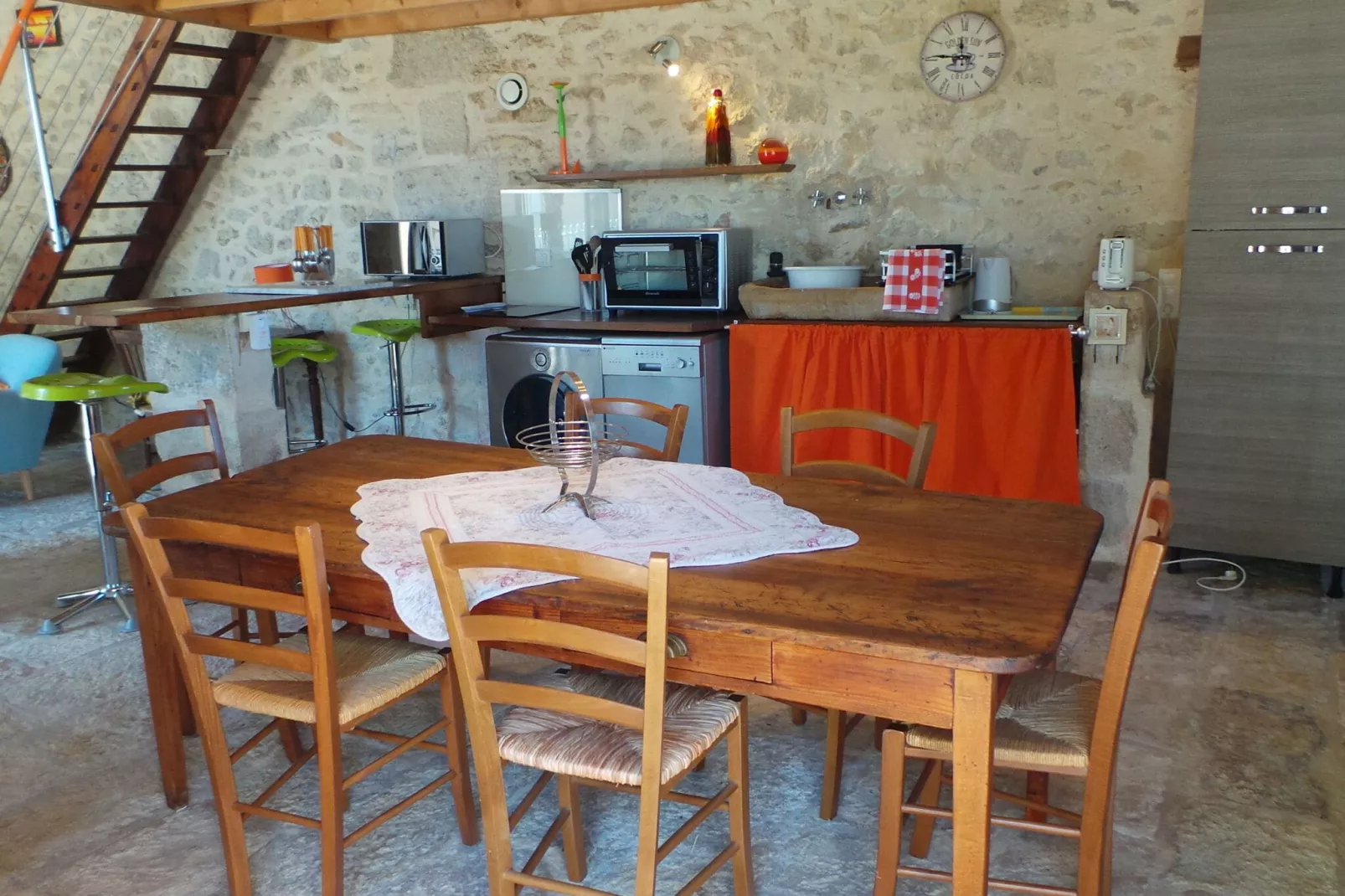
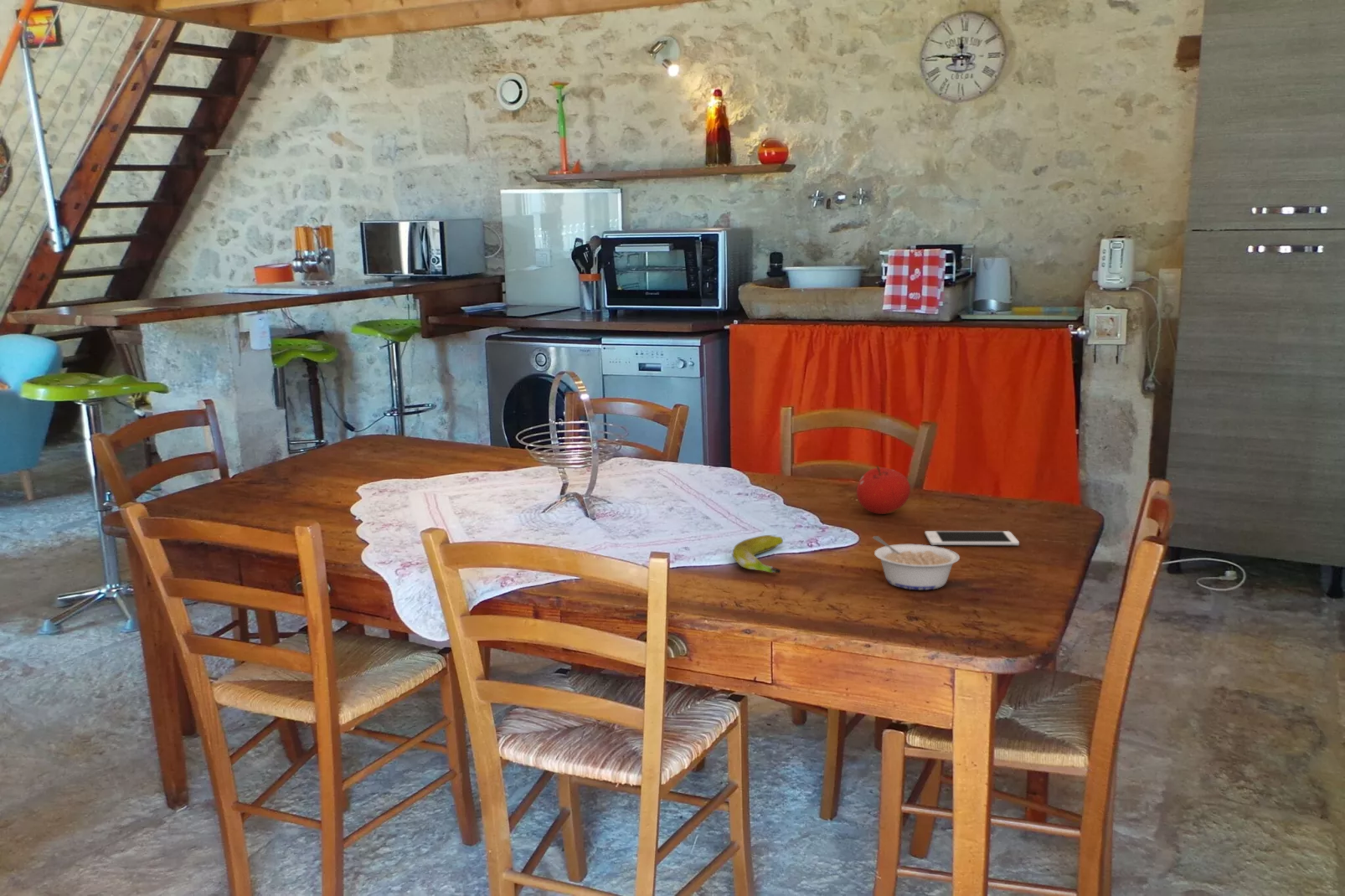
+ legume [872,535,961,590]
+ cell phone [924,530,1020,546]
+ fruit [856,465,911,515]
+ banana [732,534,784,575]
